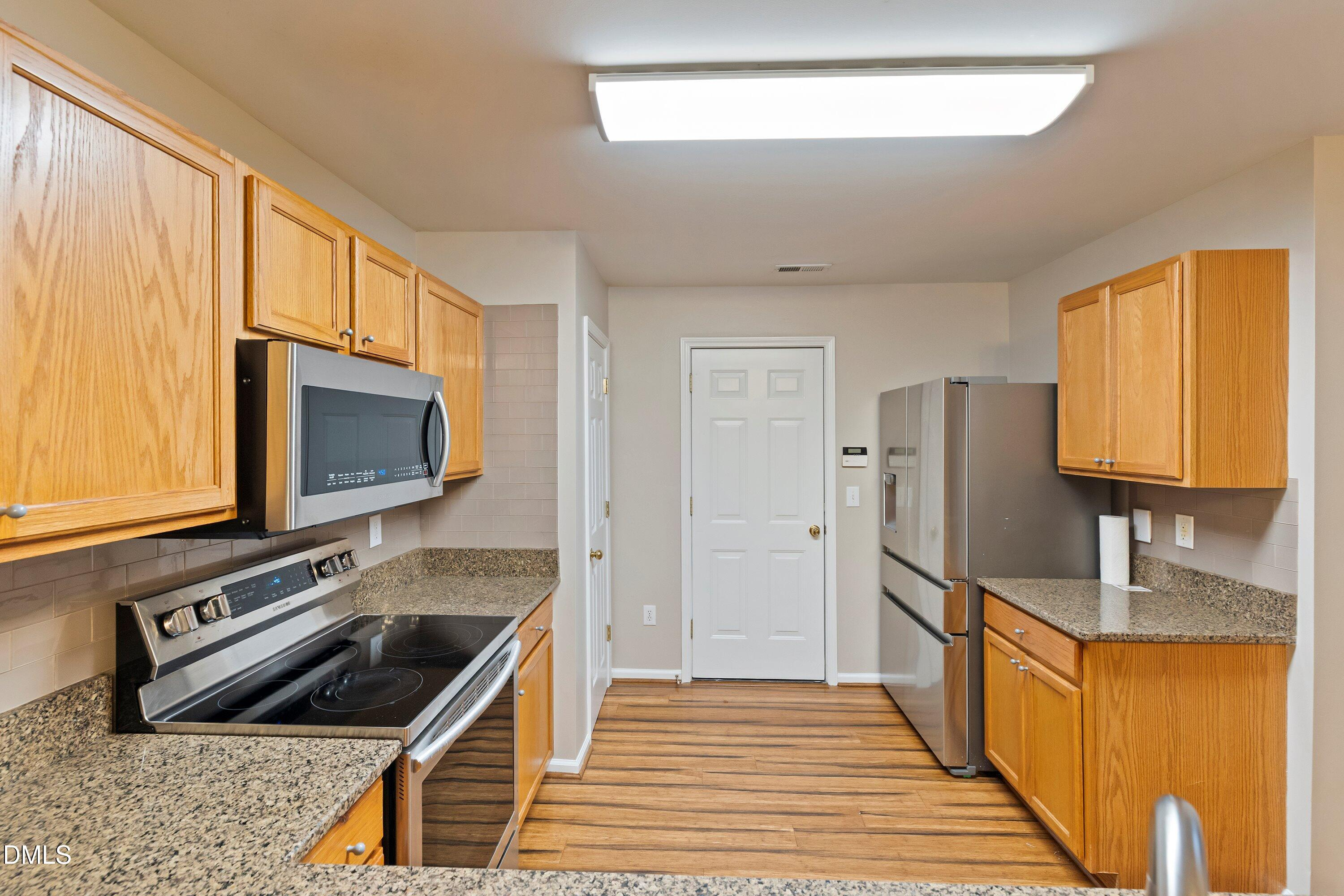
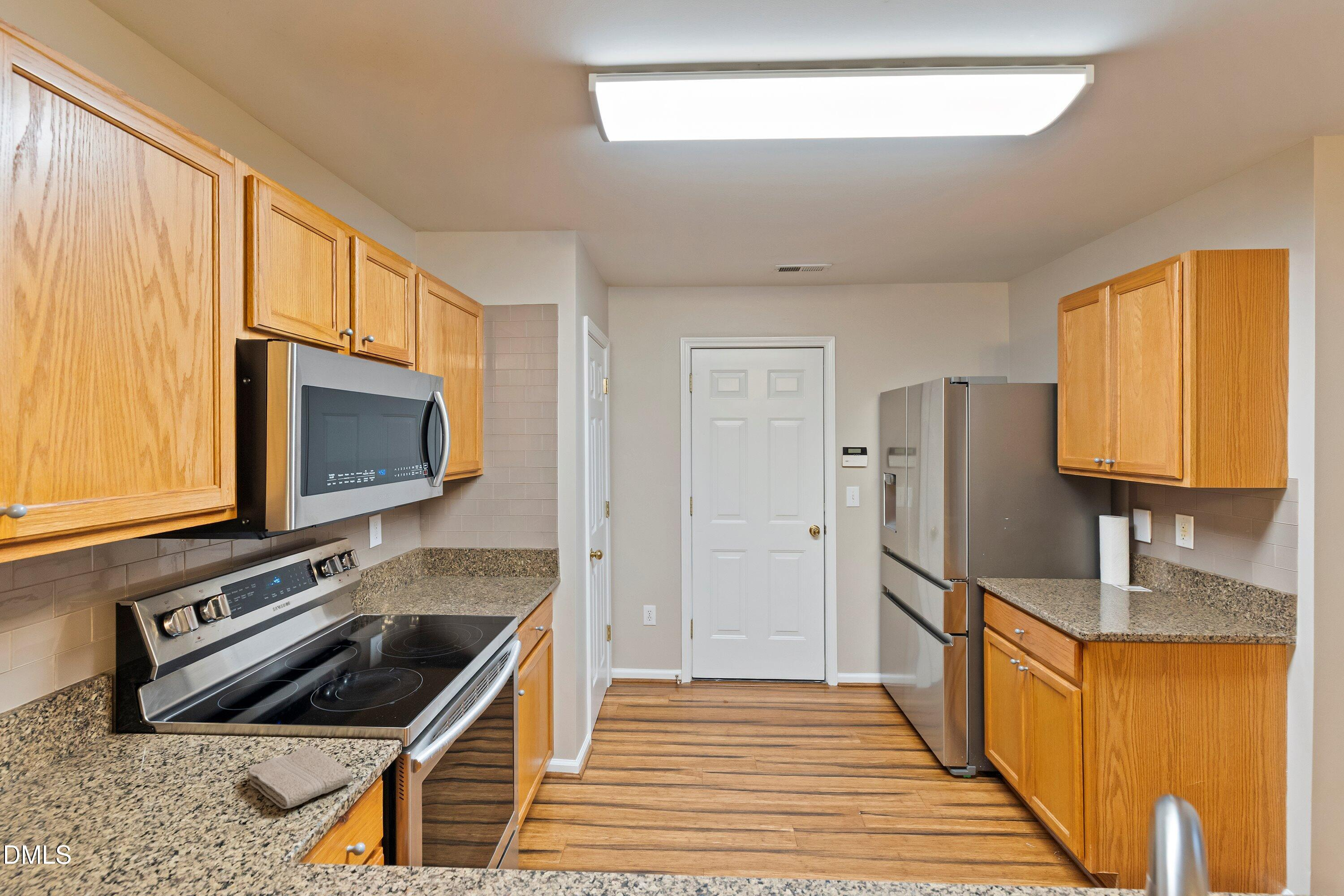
+ washcloth [247,745,354,810]
